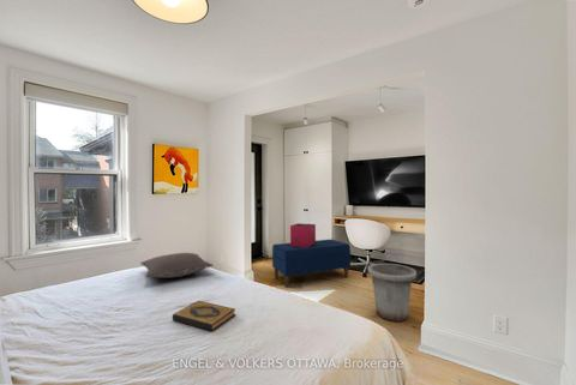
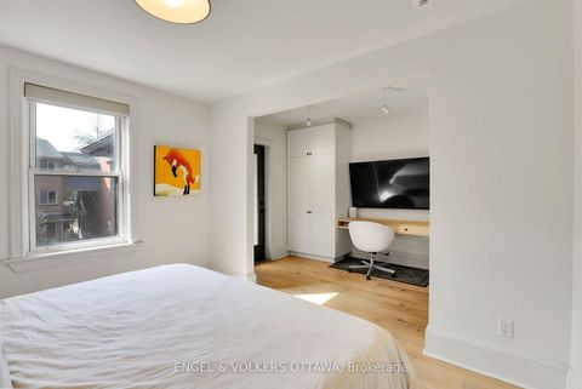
- pillow [139,252,214,279]
- trash can [367,263,418,323]
- hardback book [172,300,236,332]
- storage bin [289,222,317,247]
- bench [271,239,352,288]
